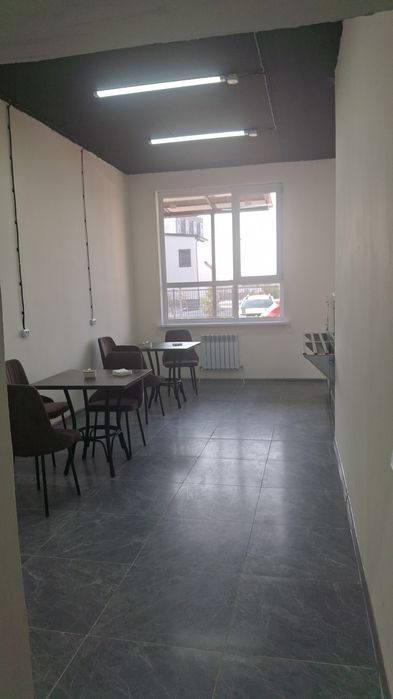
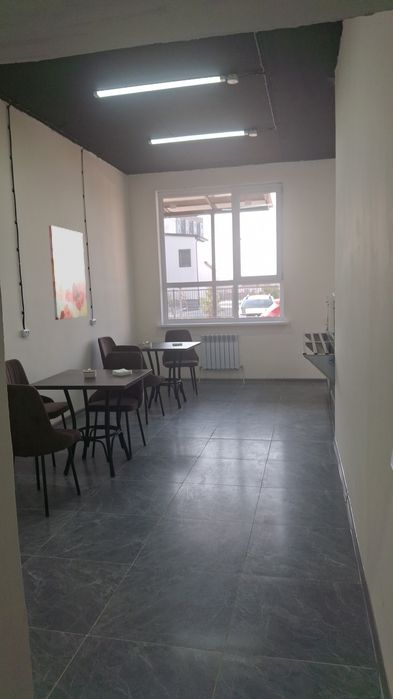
+ wall art [48,225,88,321]
